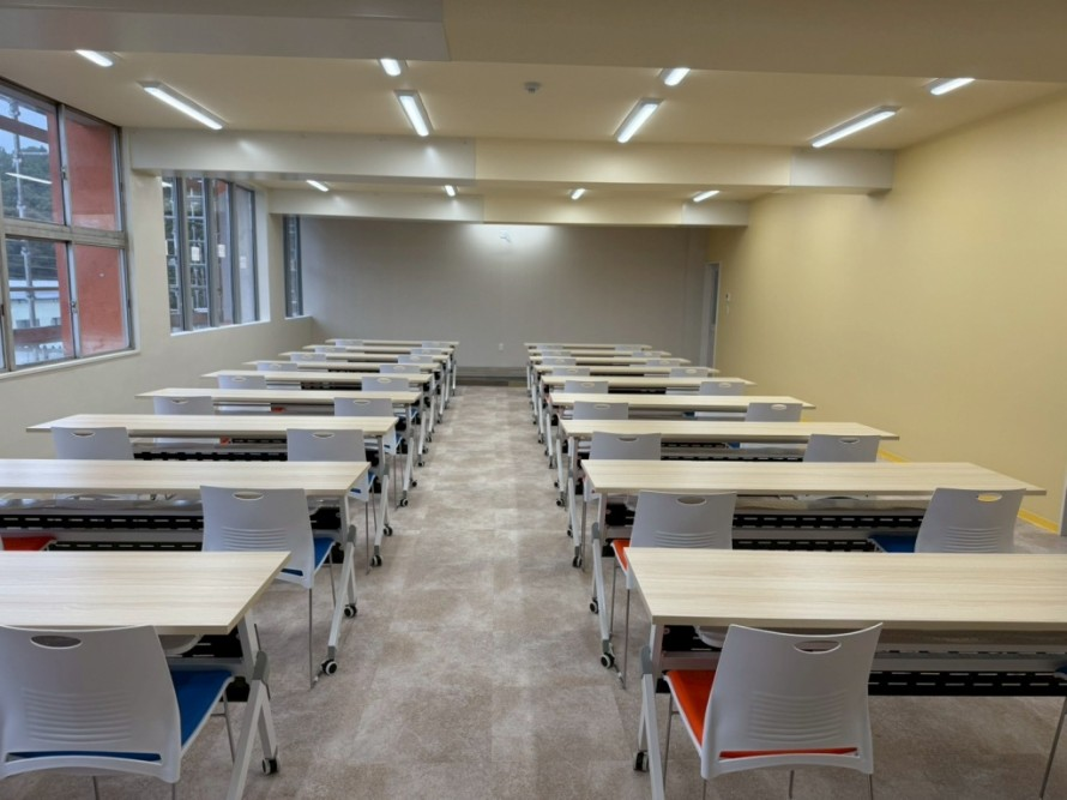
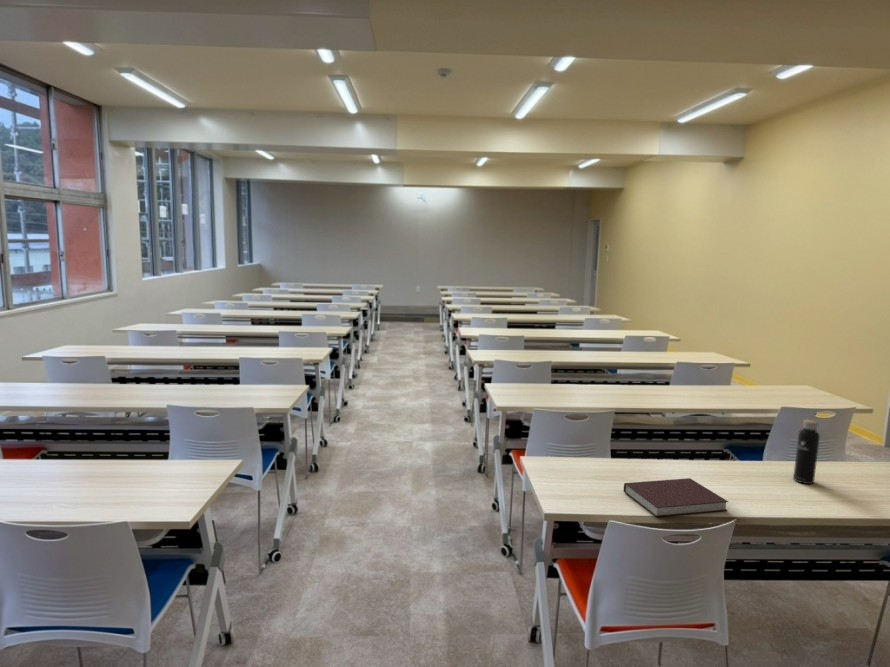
+ water bottle [792,414,821,485]
+ notebook [623,477,729,518]
